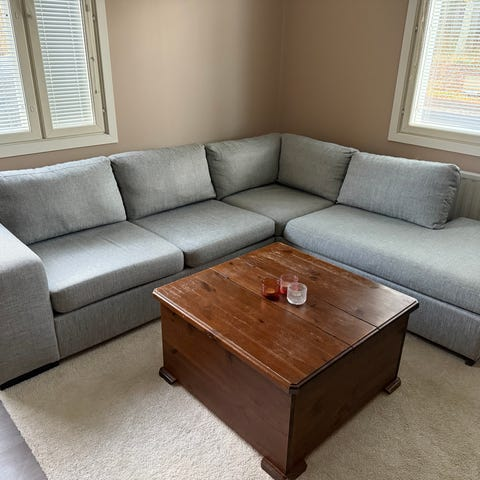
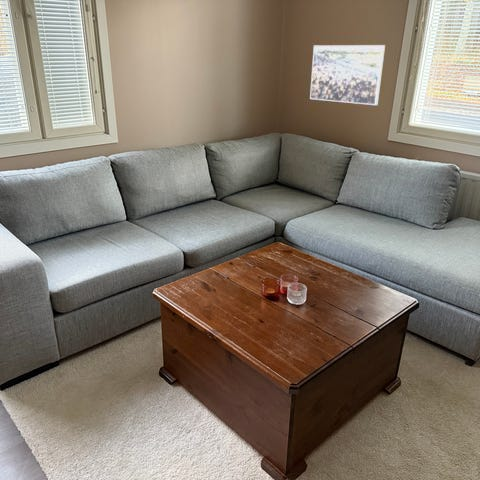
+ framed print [309,44,386,106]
